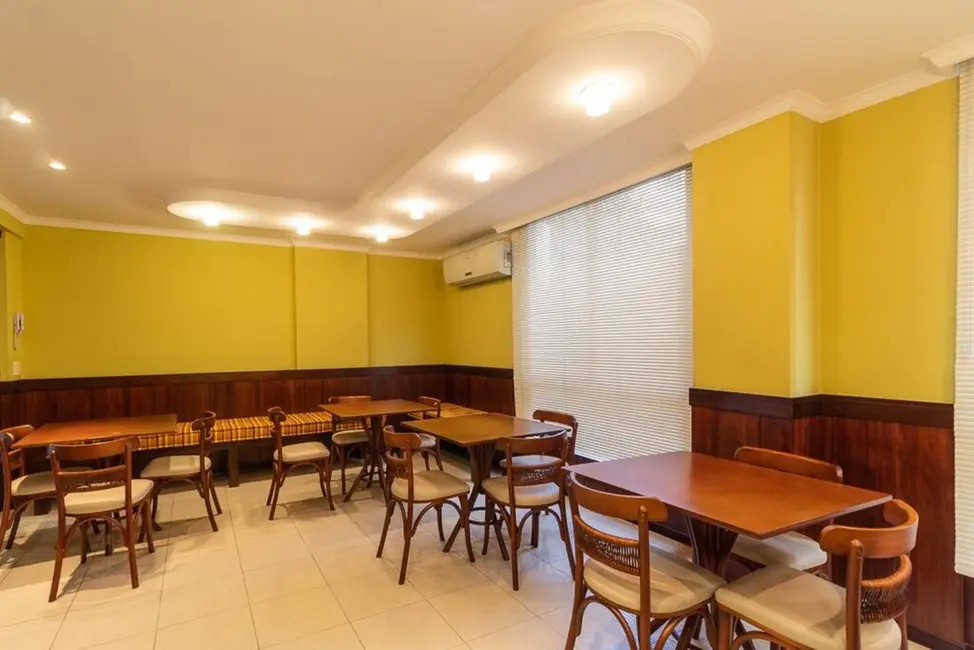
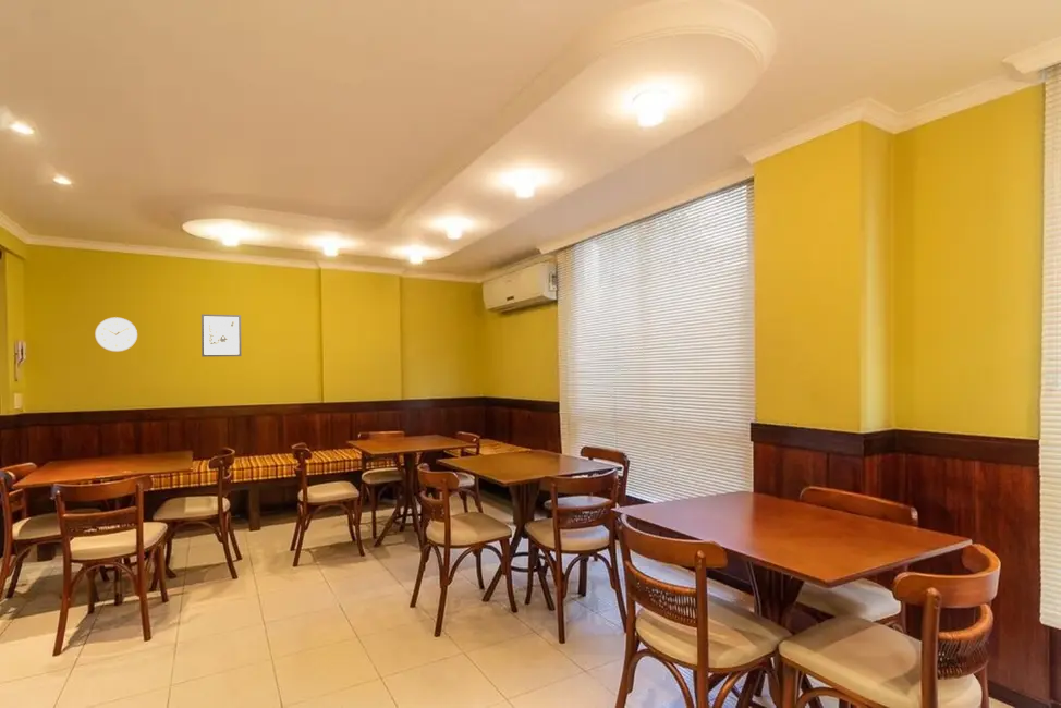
+ wall art [200,313,243,358]
+ wall clock [94,316,138,353]
